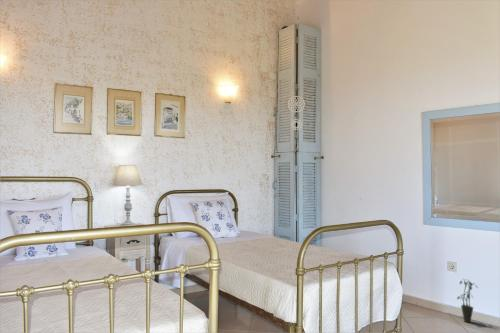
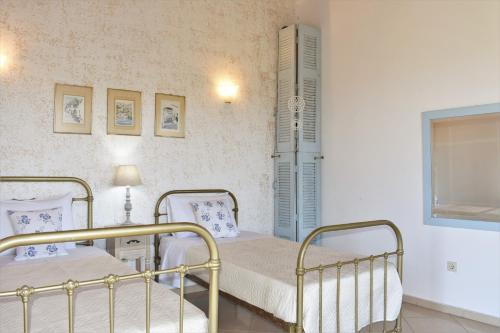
- potted plant [456,278,479,323]
